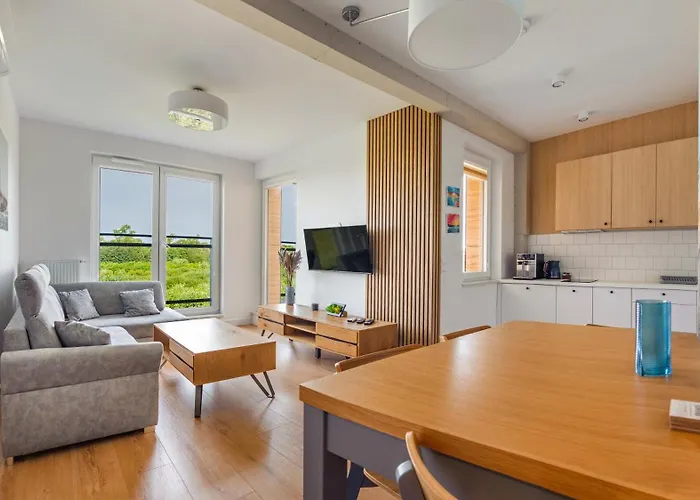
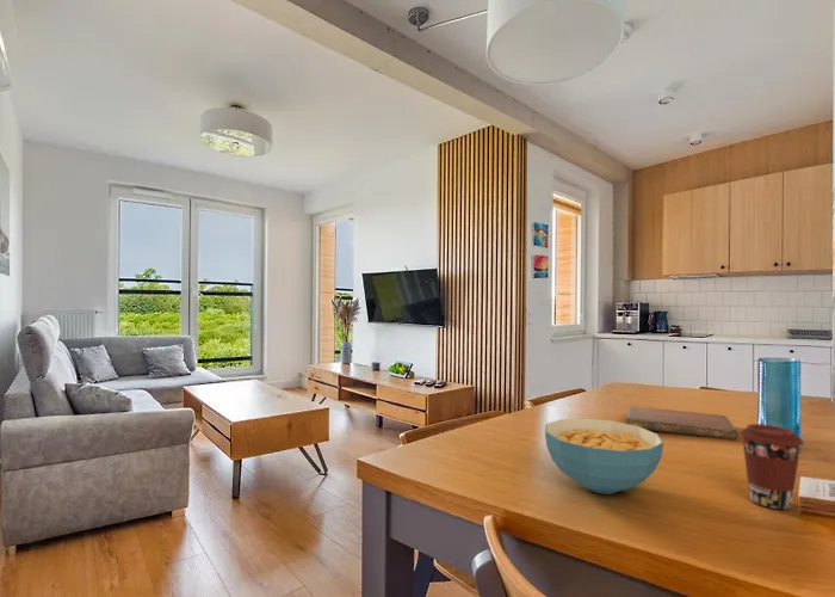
+ notebook [625,405,738,442]
+ coffee cup [738,423,805,511]
+ cereal bowl [544,417,664,496]
